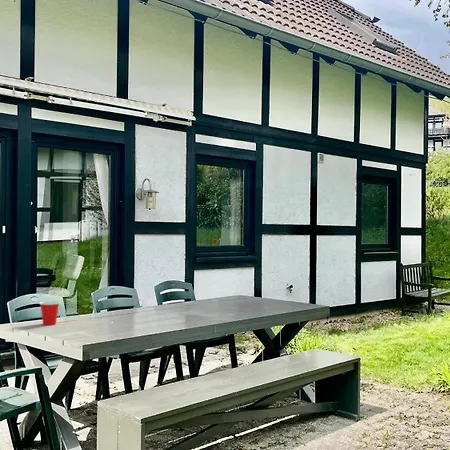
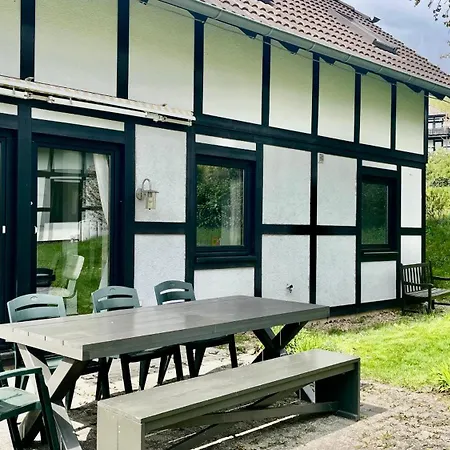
- cup [38,300,61,326]
